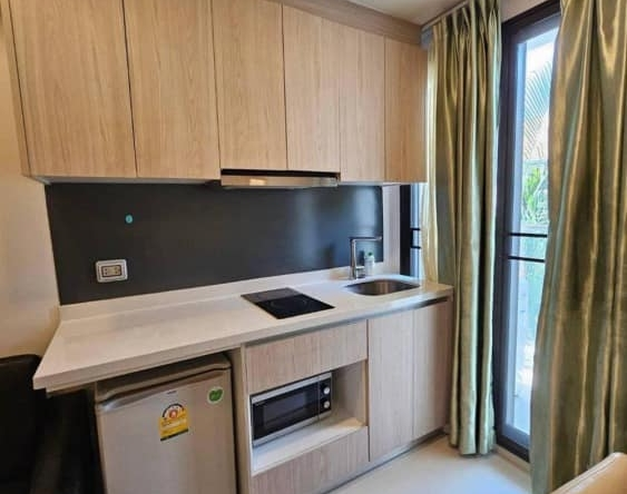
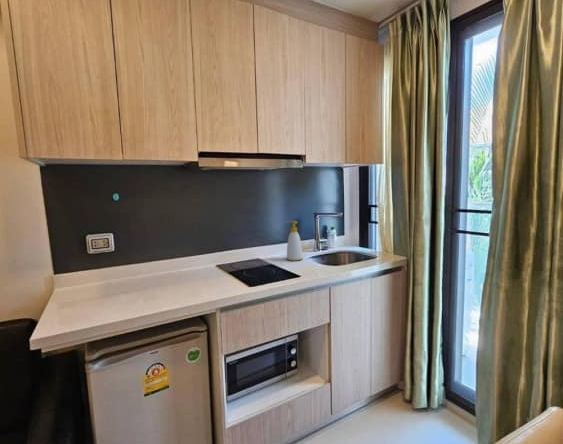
+ soap bottle [285,220,304,262]
